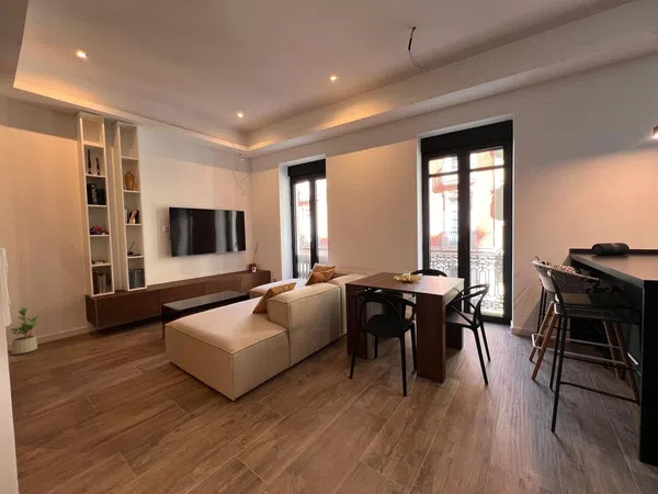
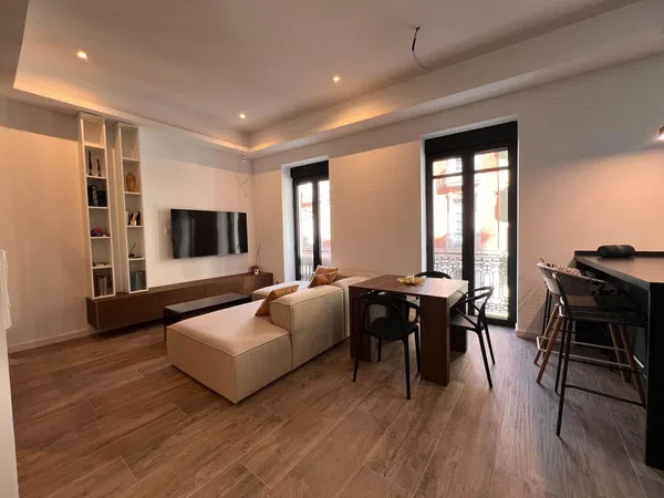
- potted plant [10,306,39,356]
